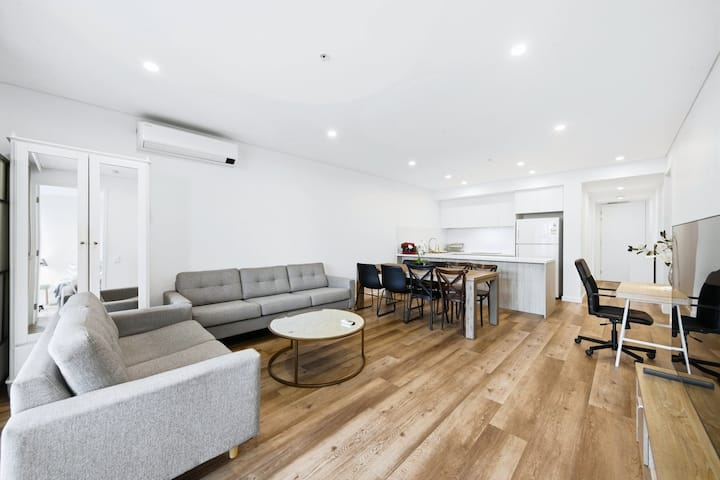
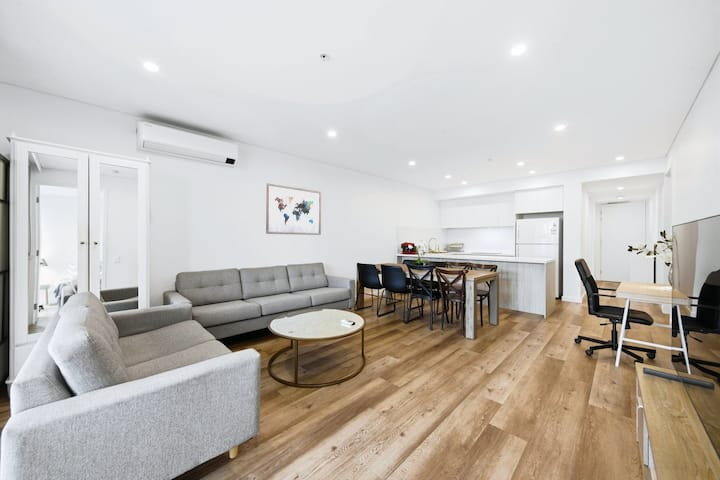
+ wall art [265,182,322,236]
